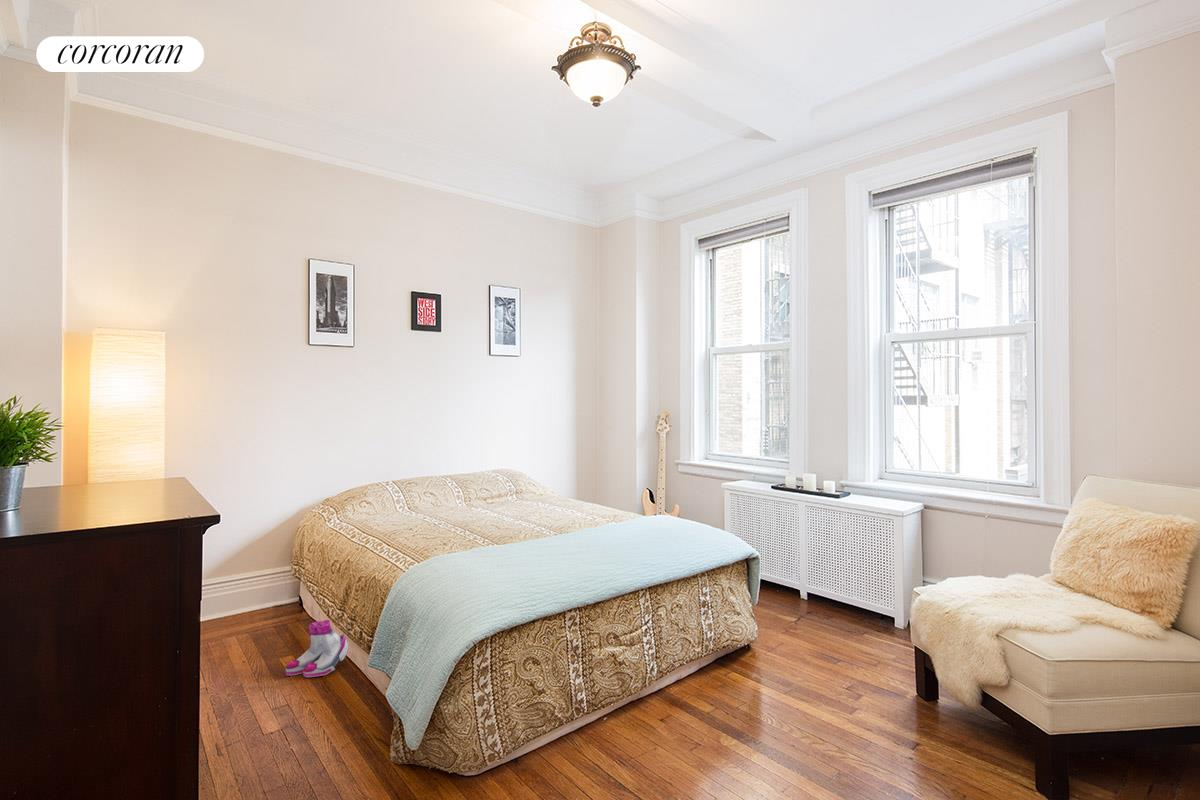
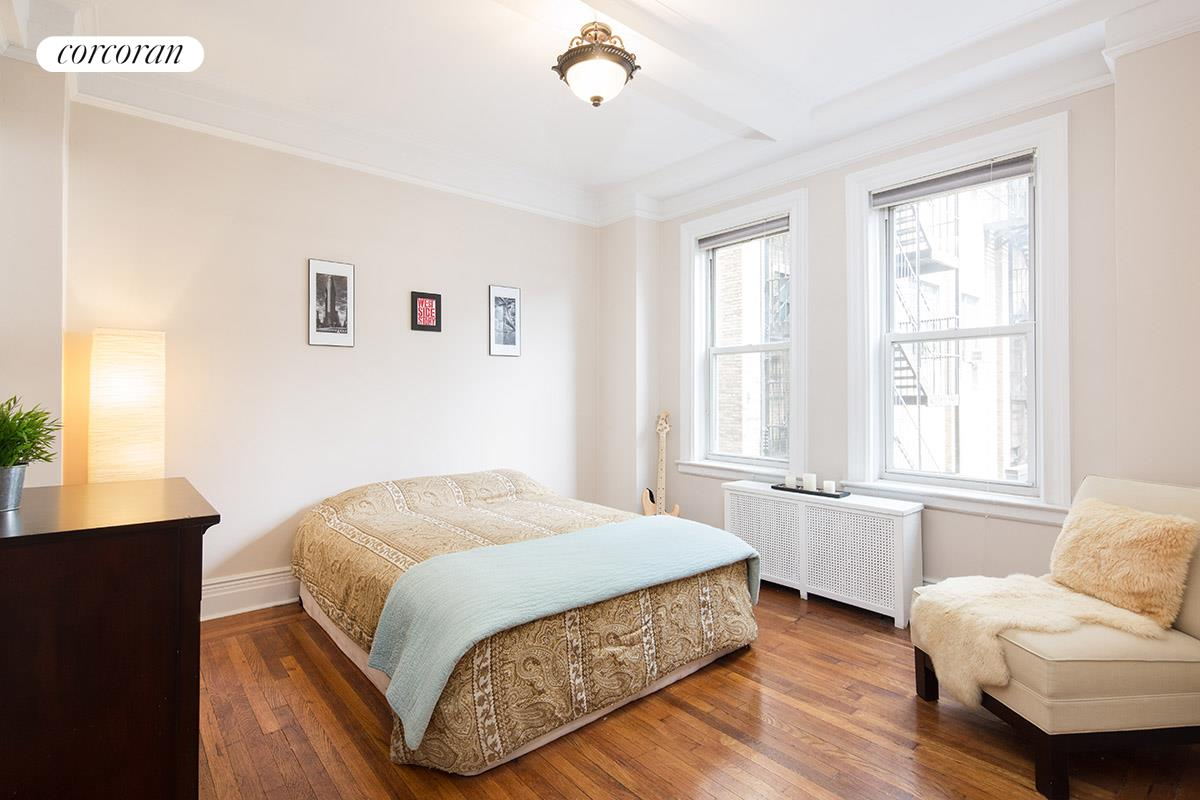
- boots [284,619,349,678]
